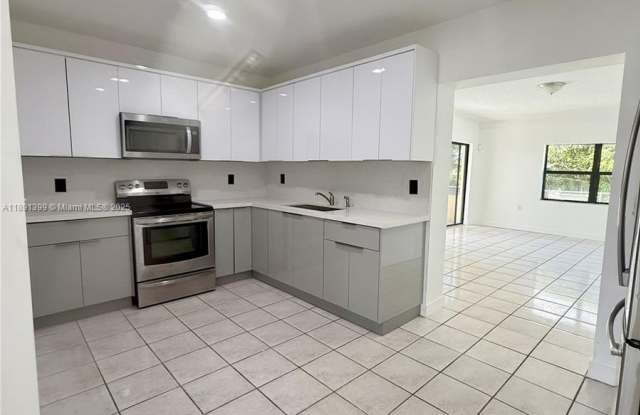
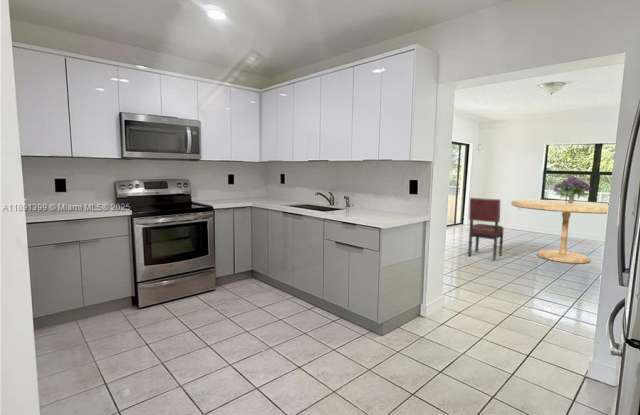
+ dining table [510,199,609,264]
+ dining chair [467,197,505,261]
+ bouquet [552,176,593,204]
